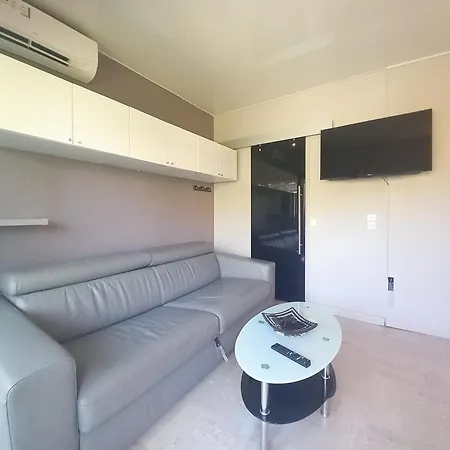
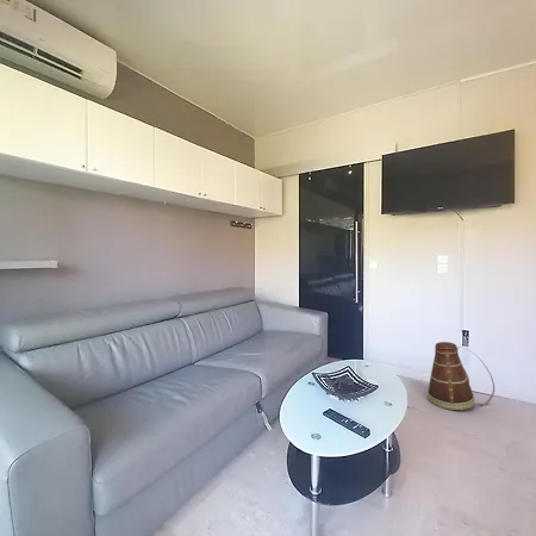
+ basket [426,341,496,411]
